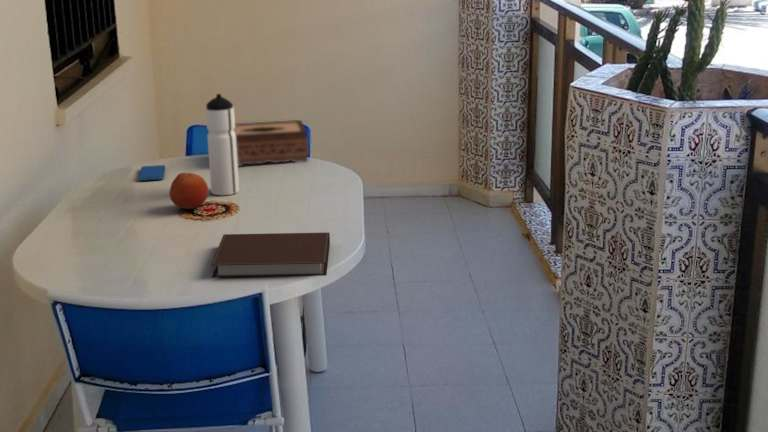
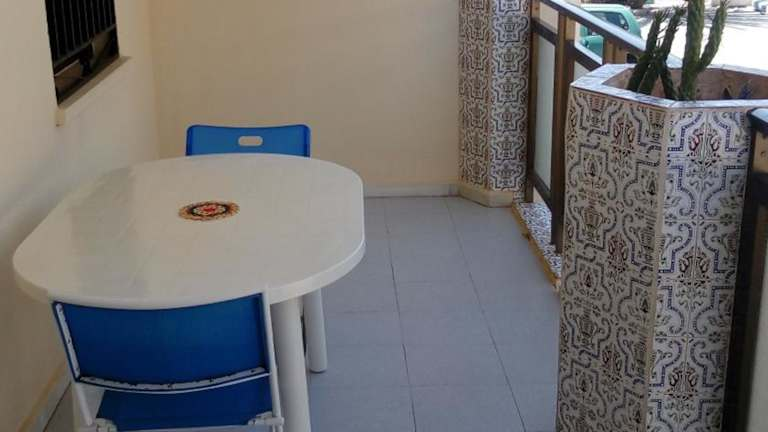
- notebook [210,232,331,279]
- fruit [168,171,209,210]
- tissue box [234,119,309,168]
- water bottle [204,93,240,196]
- smartphone [138,164,166,182]
